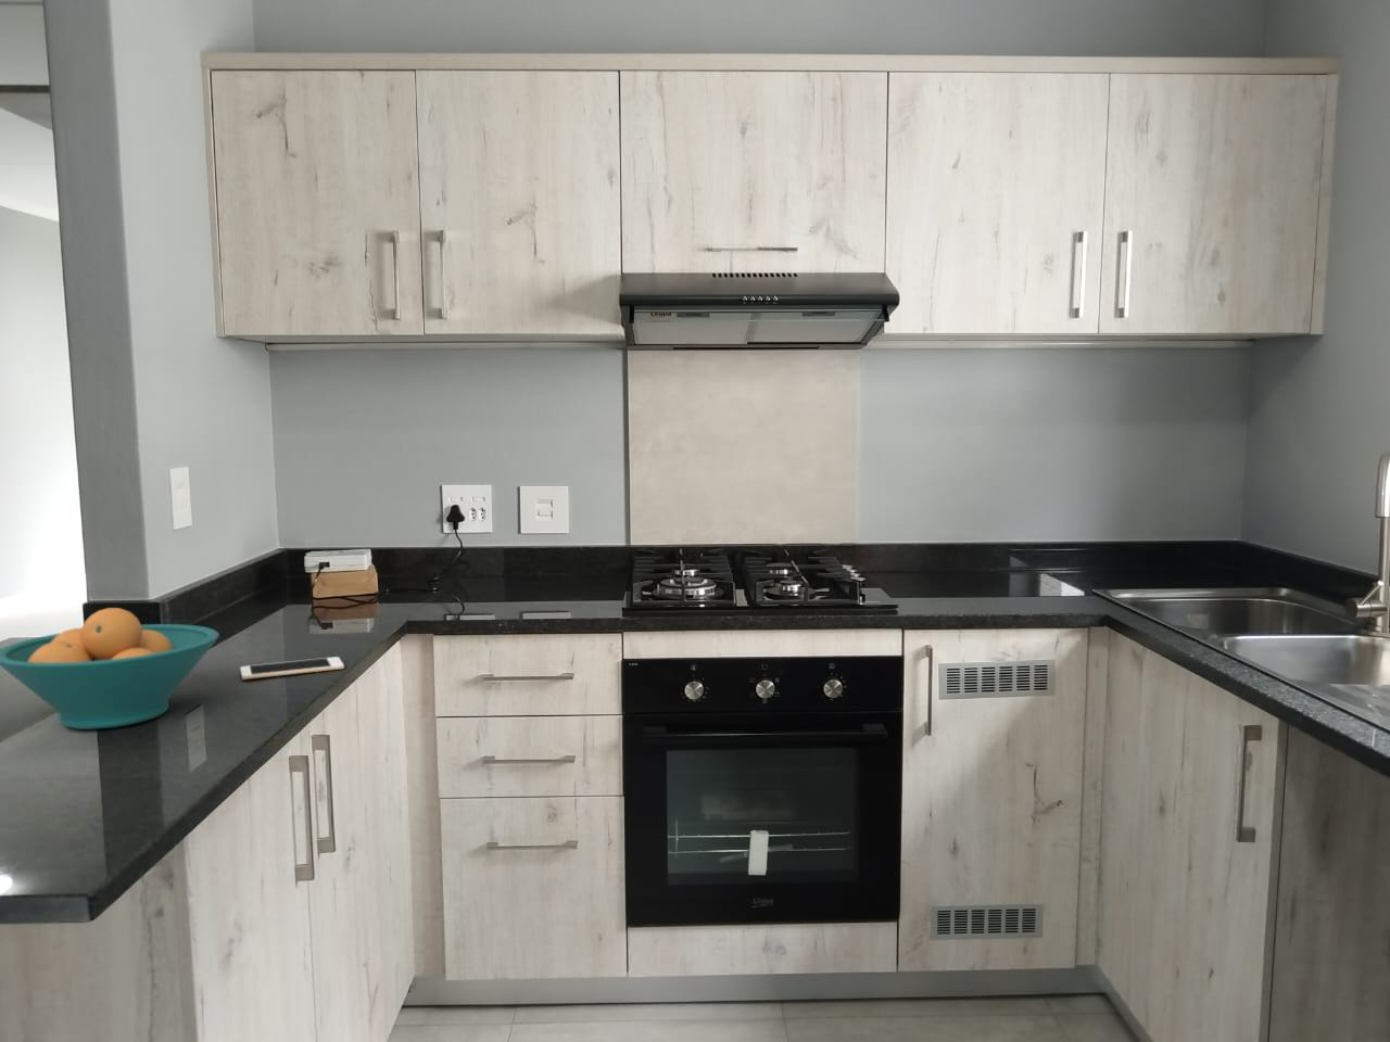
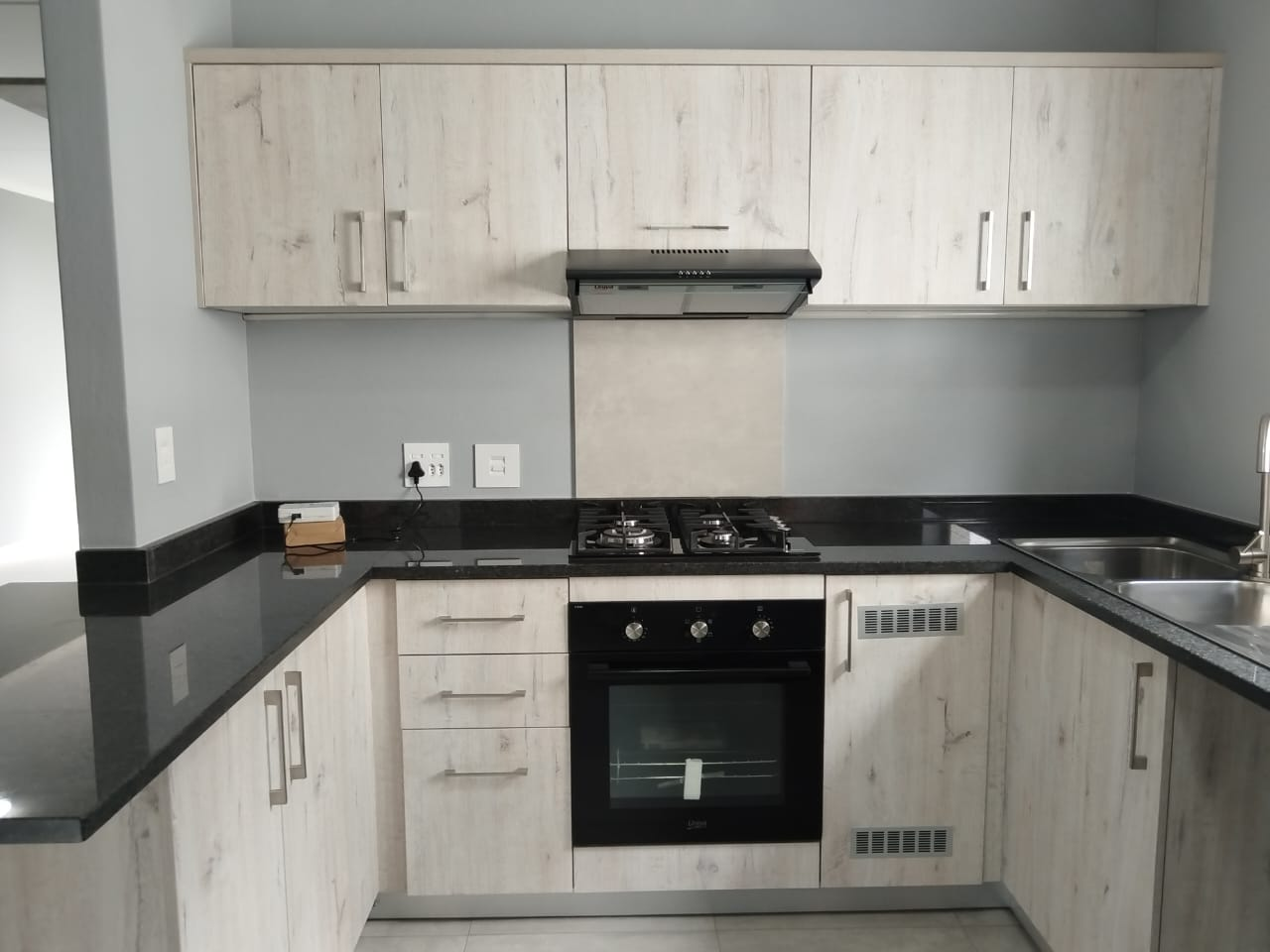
- cell phone [239,656,346,681]
- fruit bowl [0,606,220,730]
